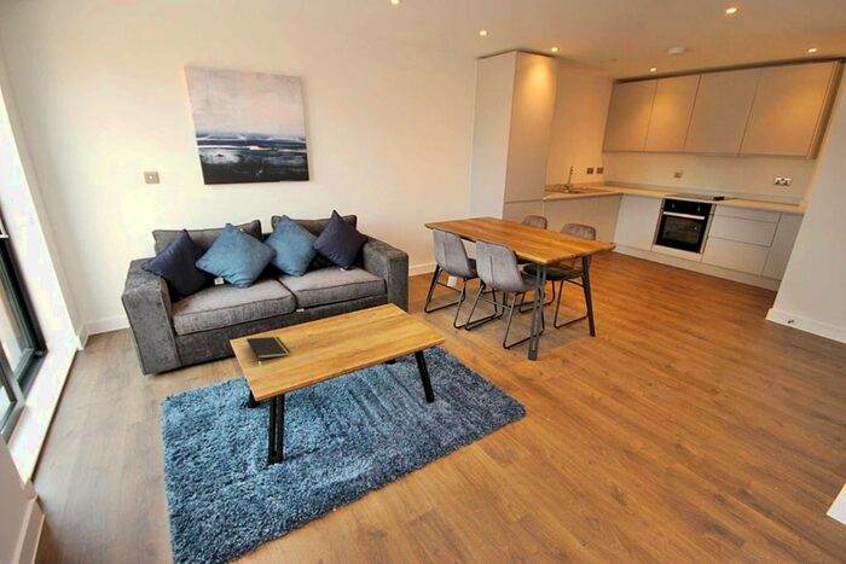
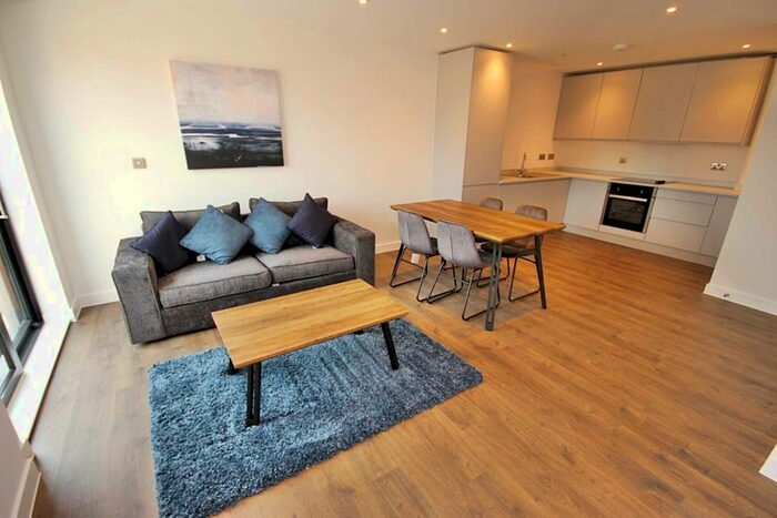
- notepad [245,336,291,360]
